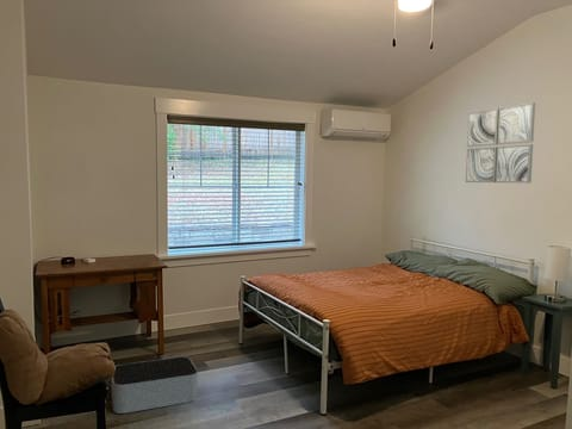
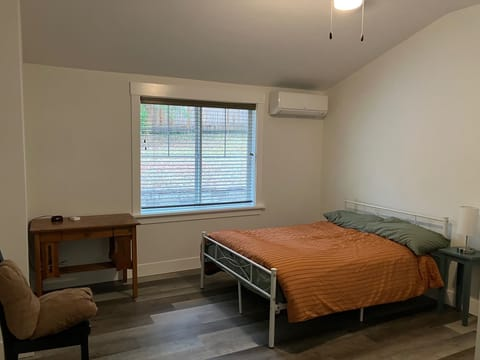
- storage bin [110,355,199,415]
- wall art [465,101,536,185]
